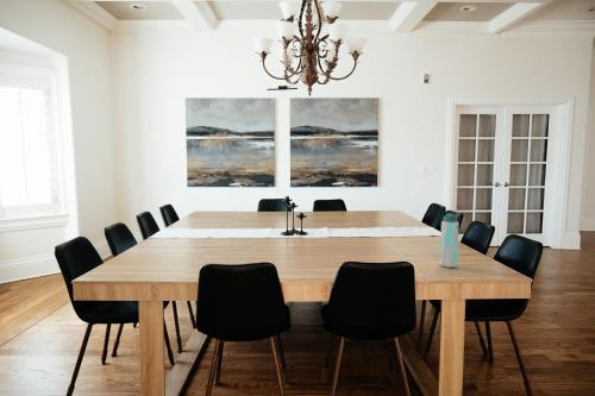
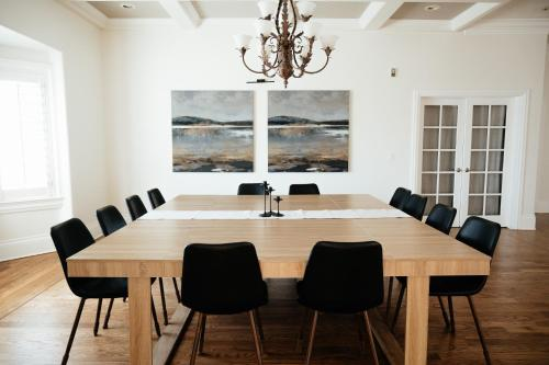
- water bottle [438,213,461,269]
